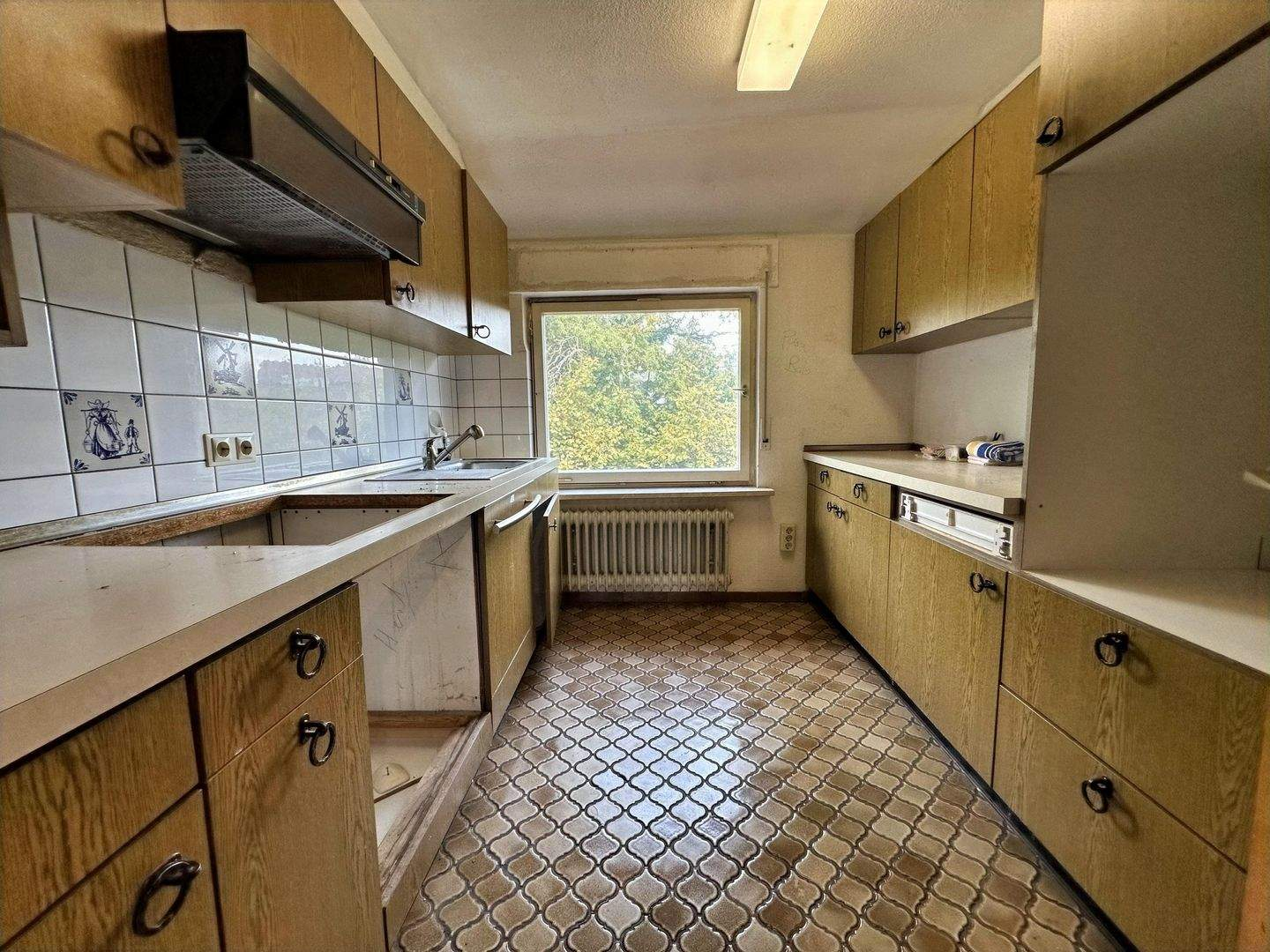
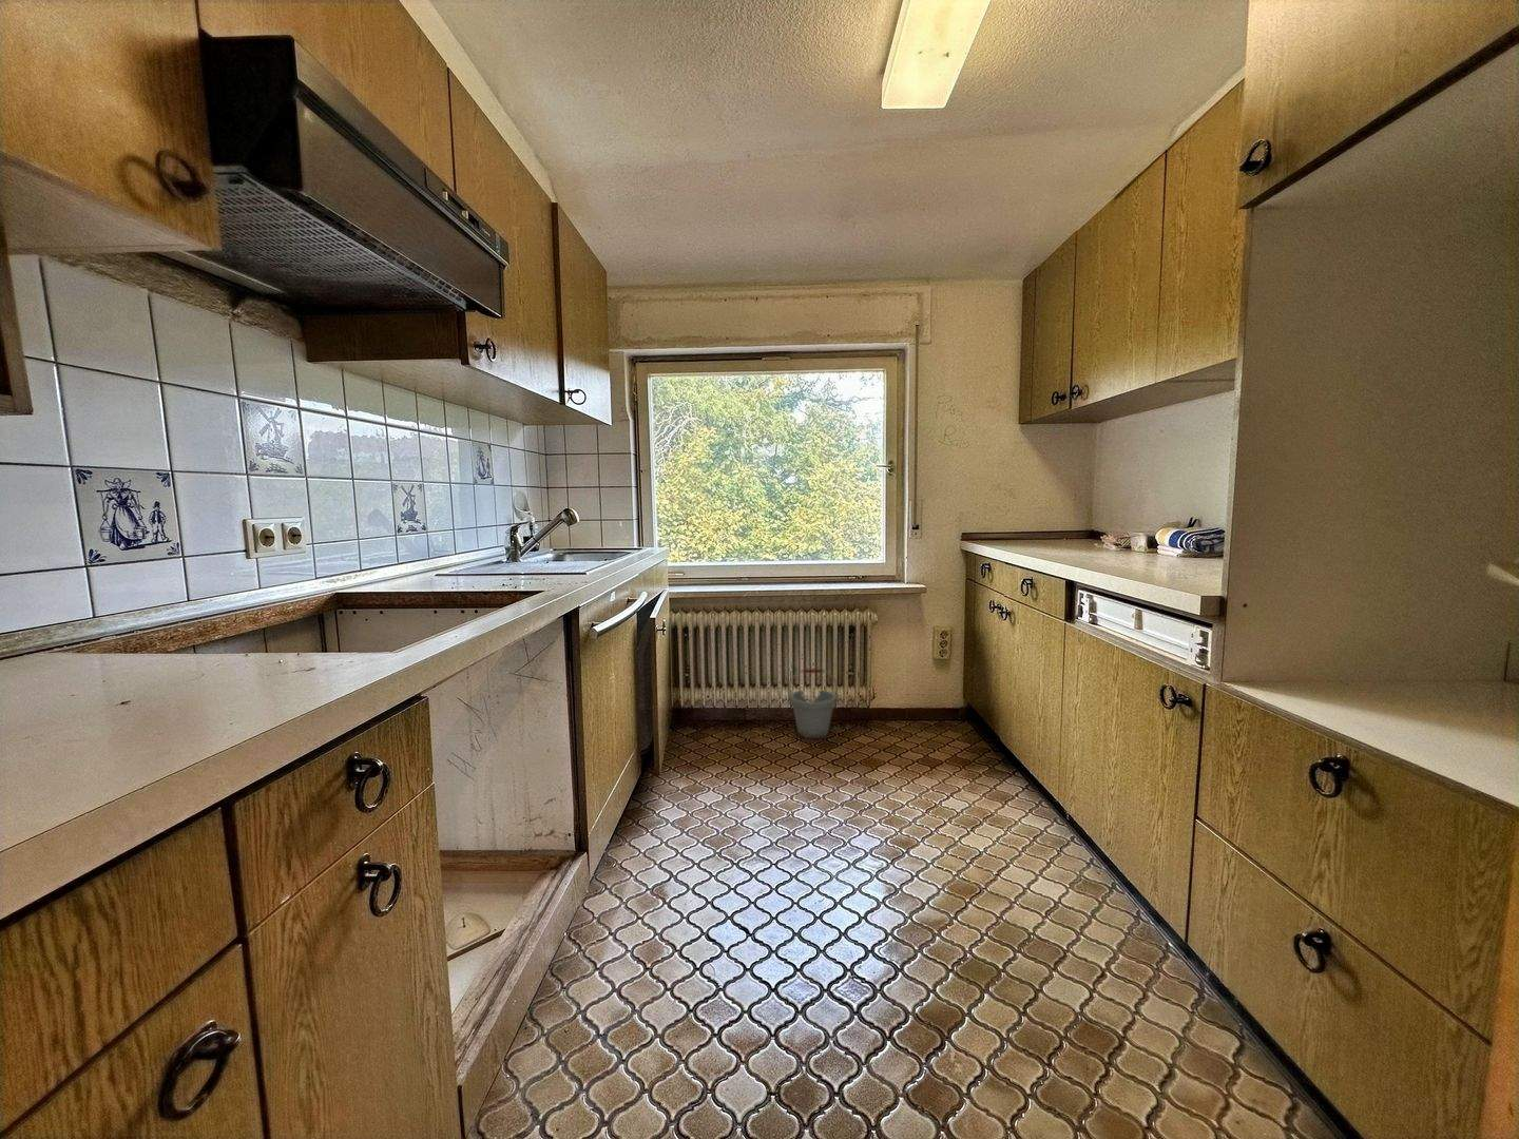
+ bucket [787,668,838,741]
